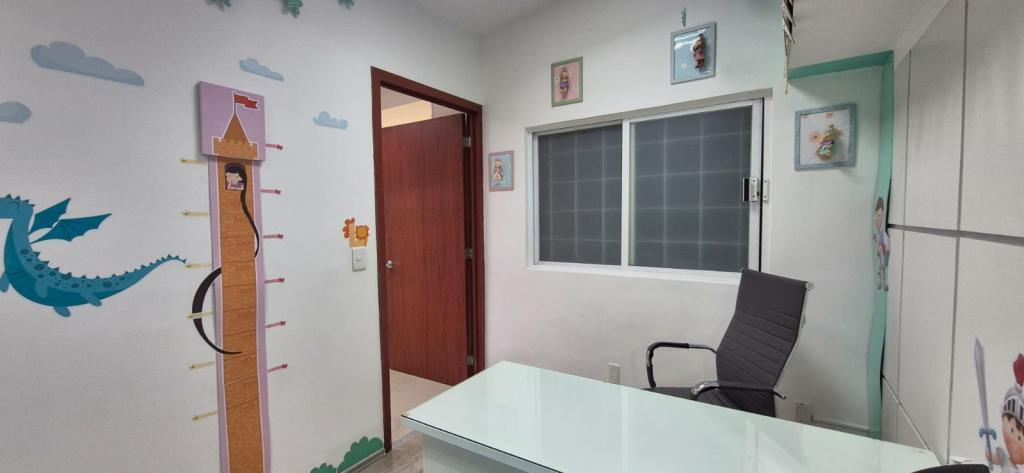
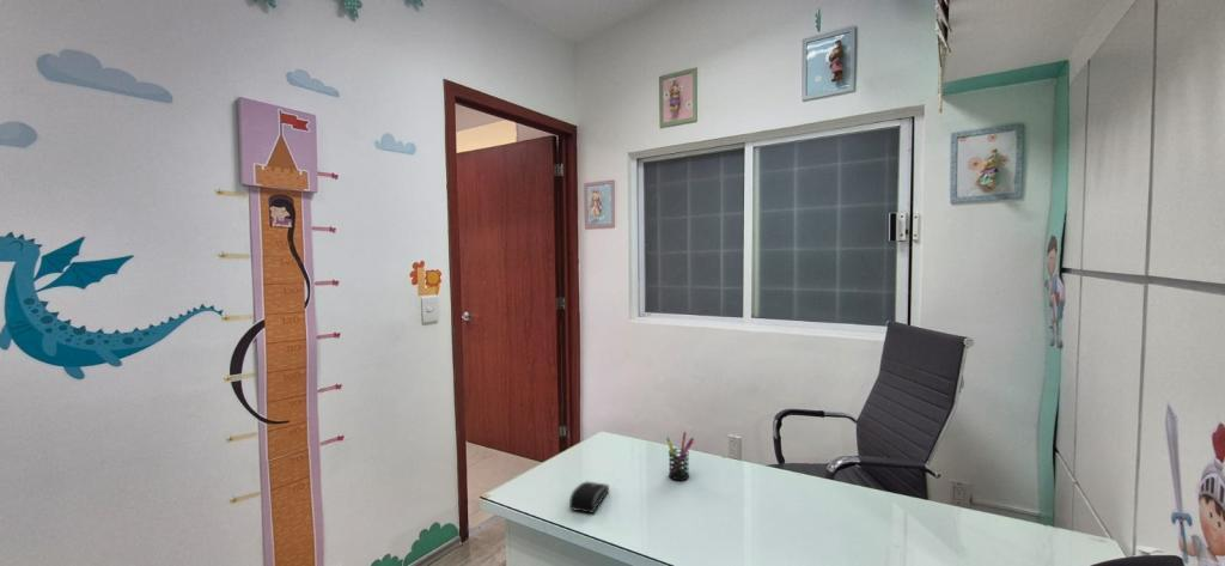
+ pen holder [665,431,695,481]
+ computer mouse [568,481,610,515]
